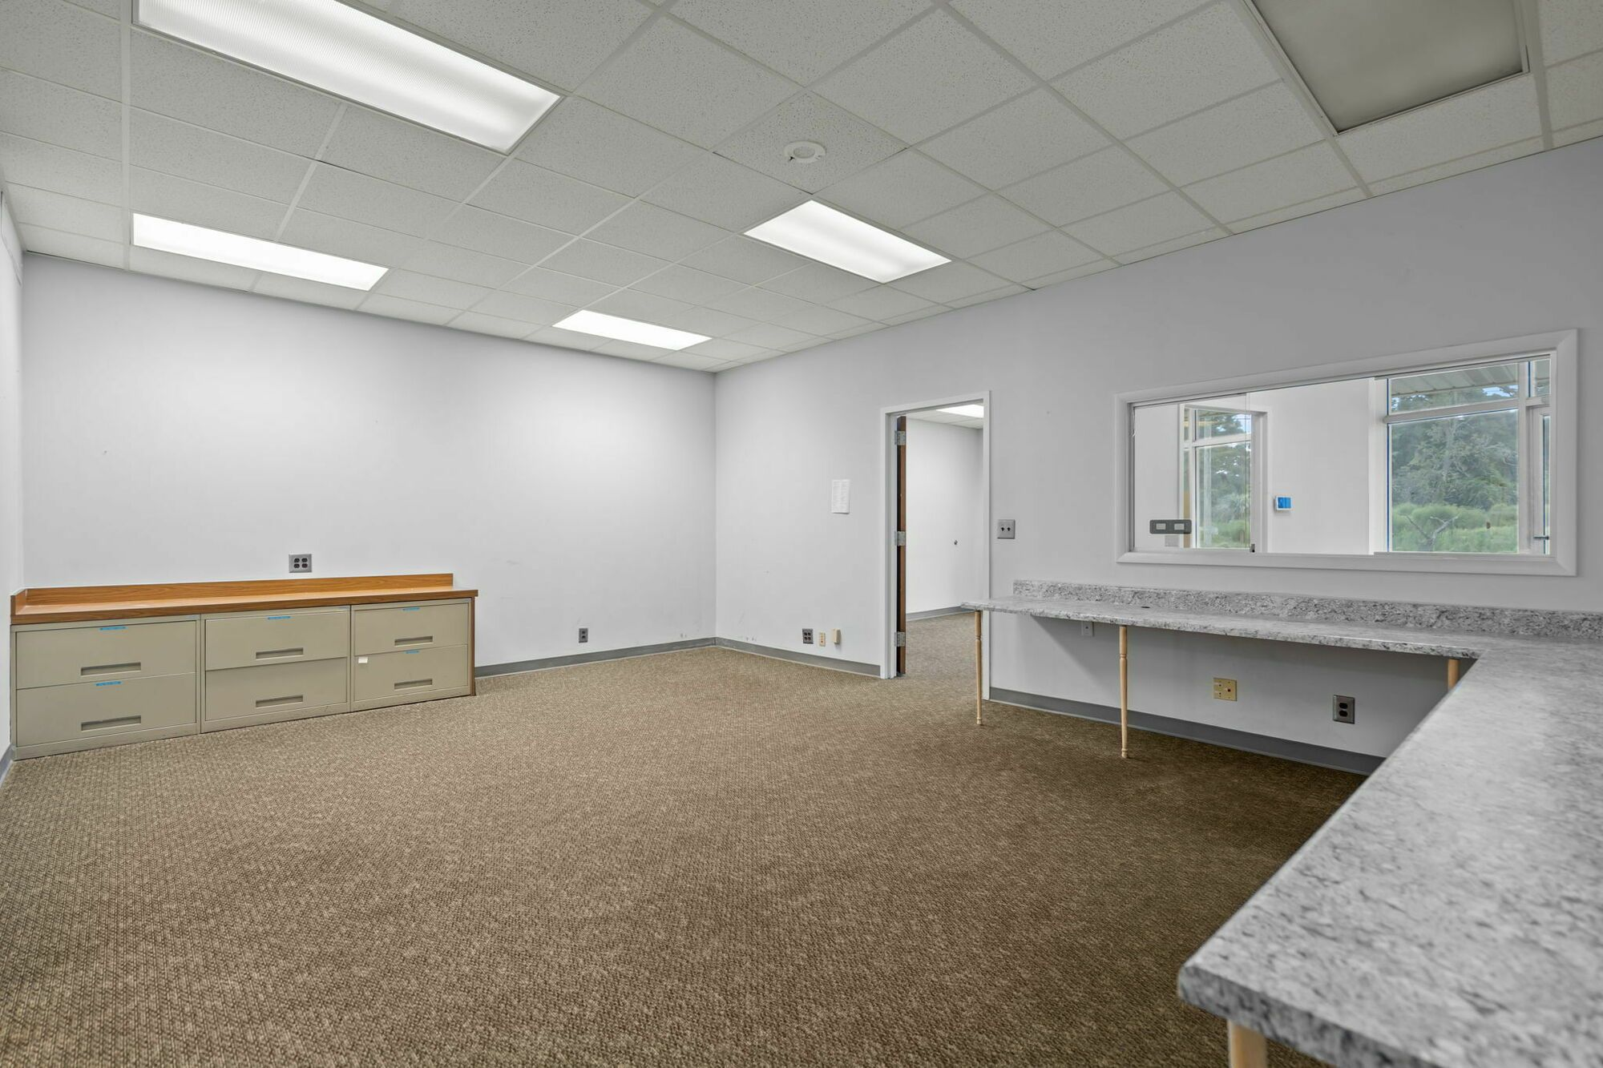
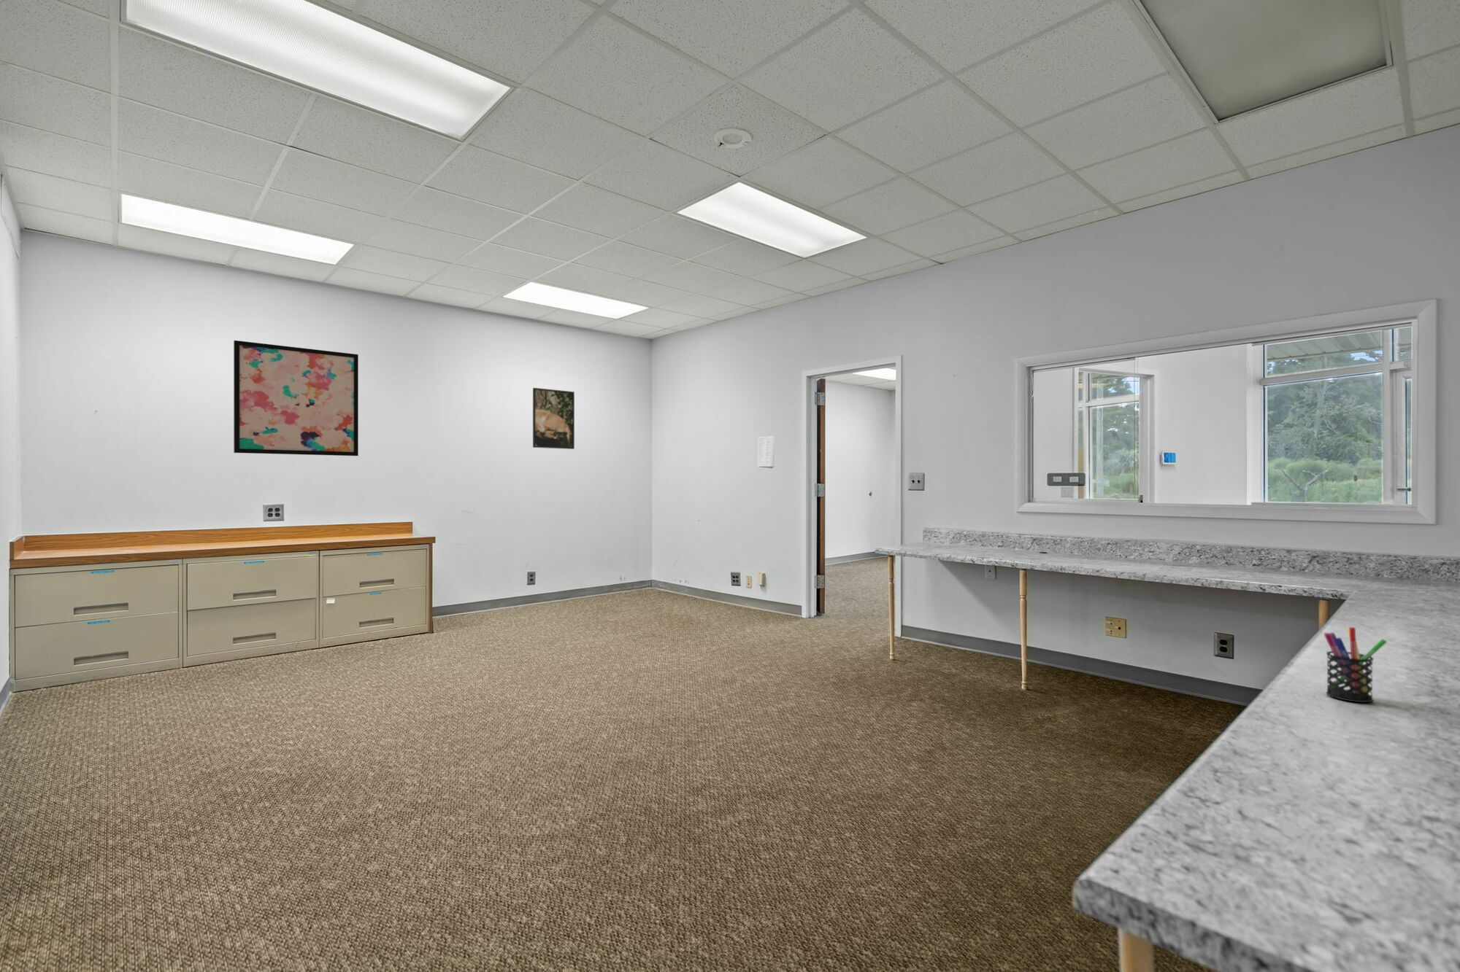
+ pen holder [1323,626,1387,703]
+ wall art [233,340,359,457]
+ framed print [532,387,575,450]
